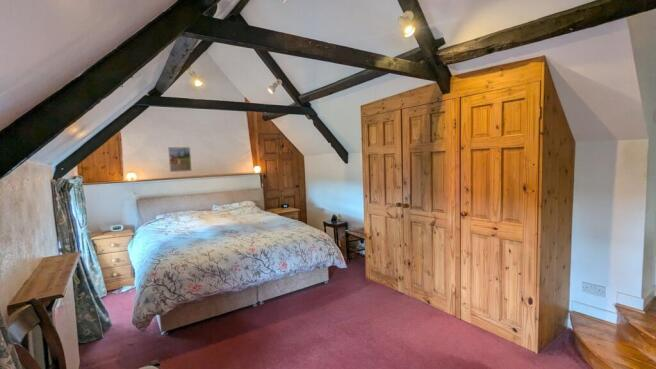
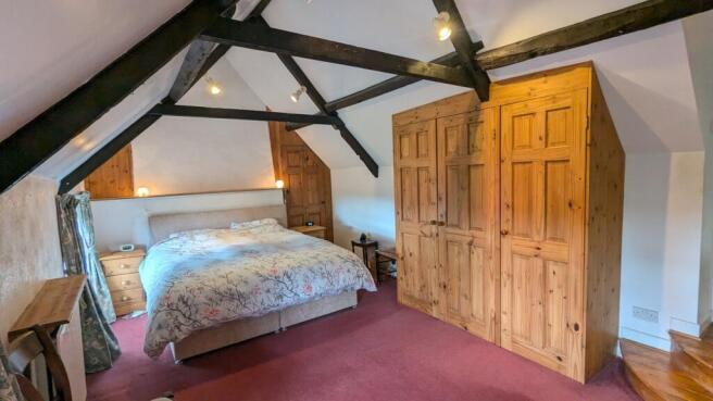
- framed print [167,146,193,173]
